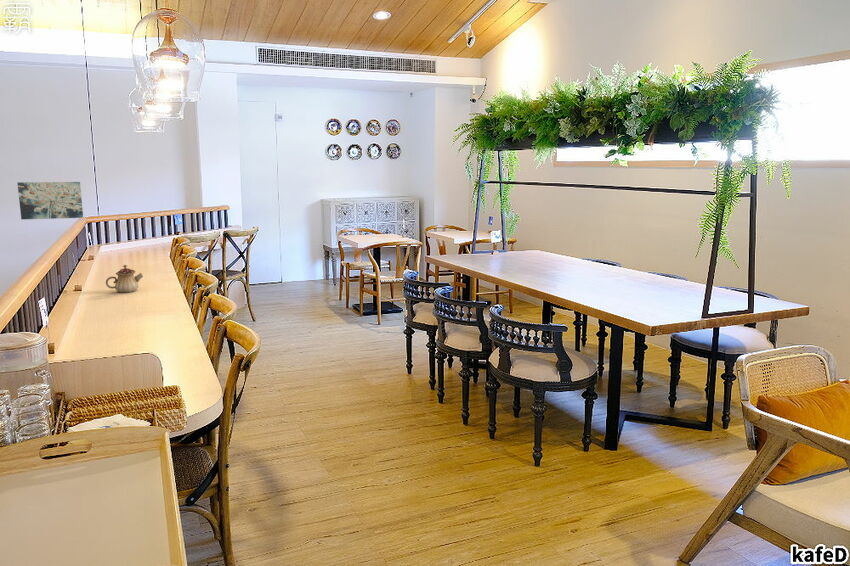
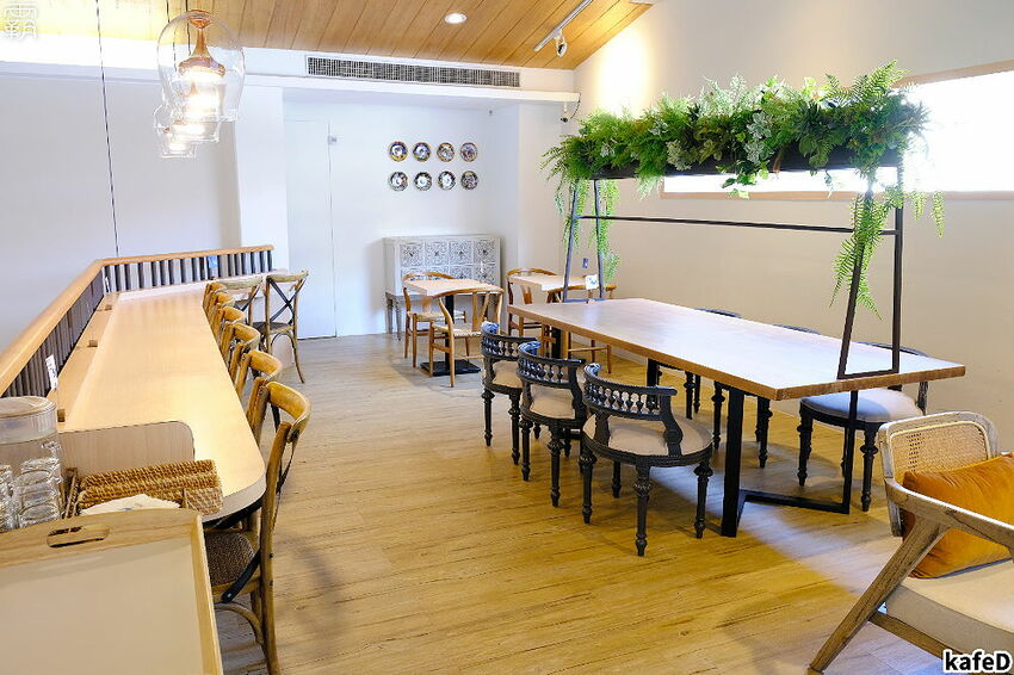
- wall art [17,181,84,221]
- teapot [105,264,144,293]
